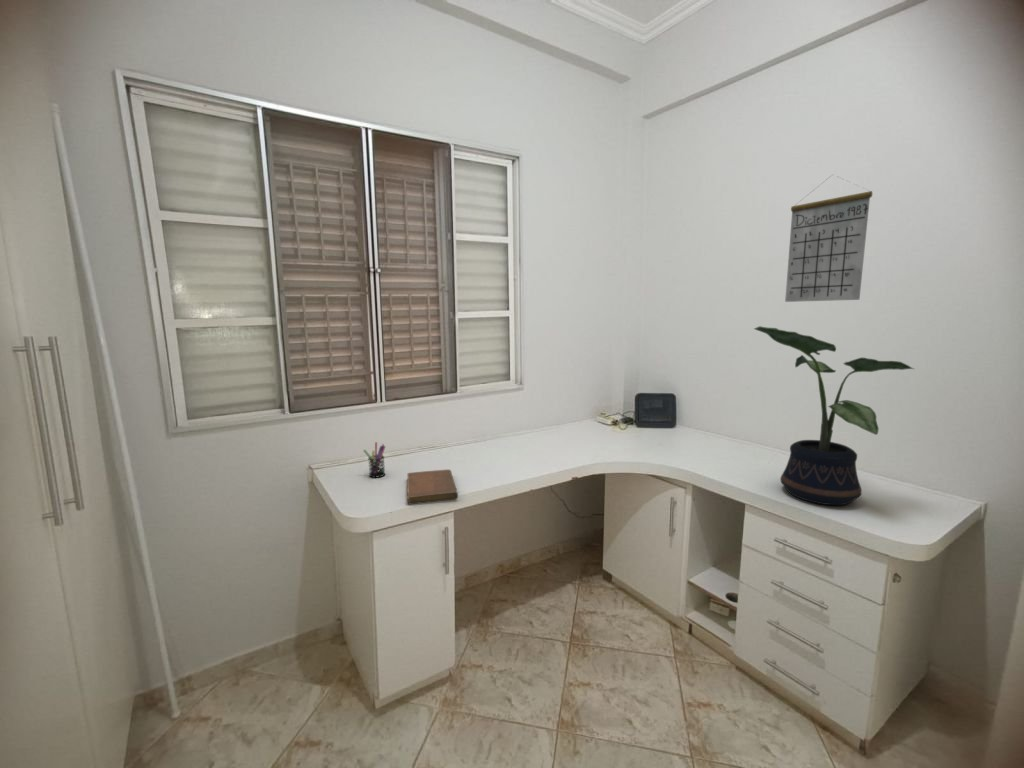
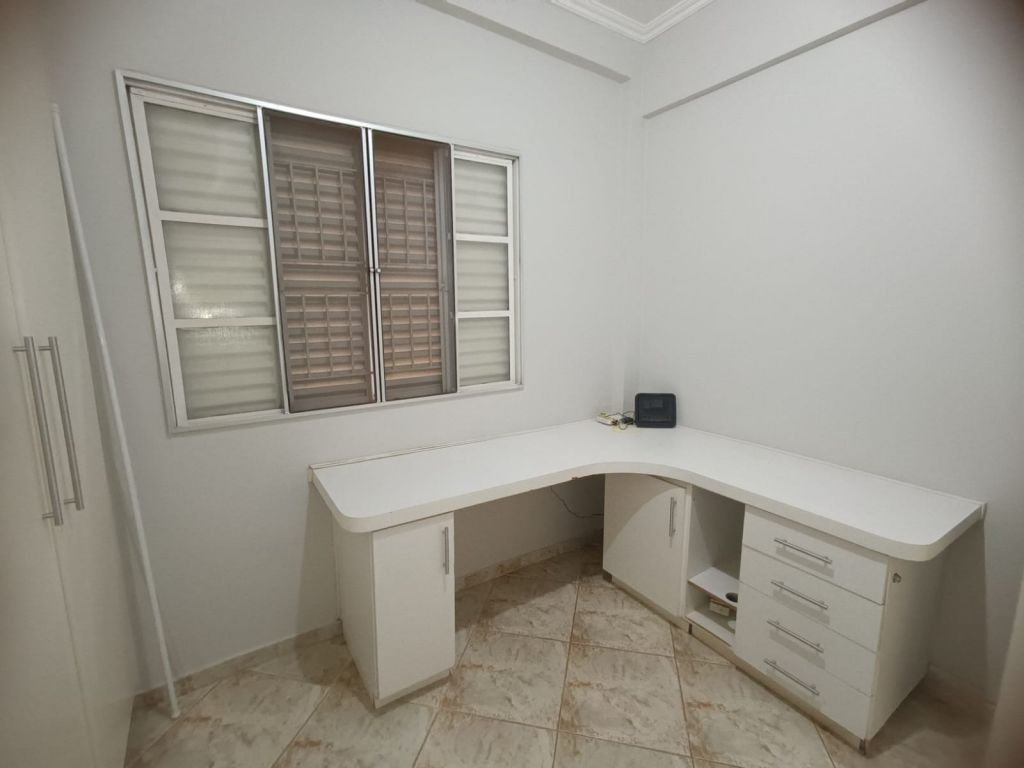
- potted plant [753,325,915,506]
- calendar [784,174,873,303]
- pen holder [362,441,387,479]
- notebook [406,469,459,506]
